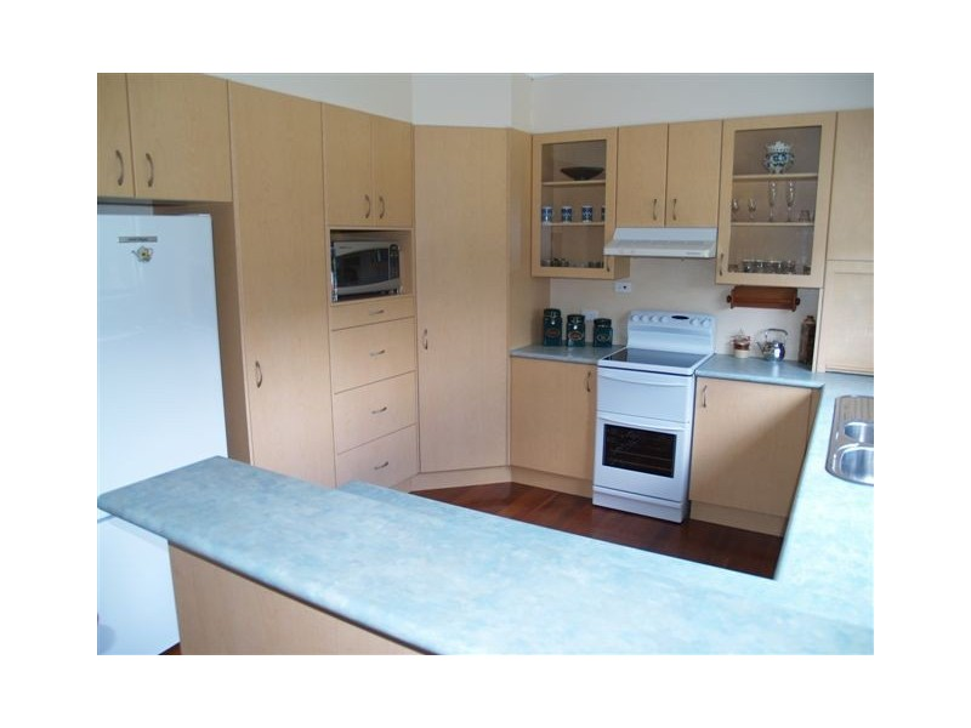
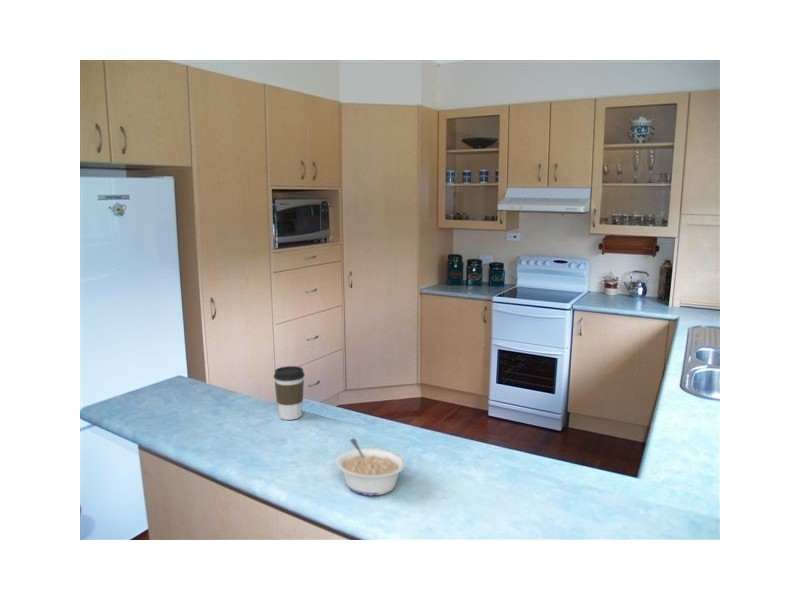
+ legume [335,437,407,497]
+ coffee cup [273,365,306,421]
